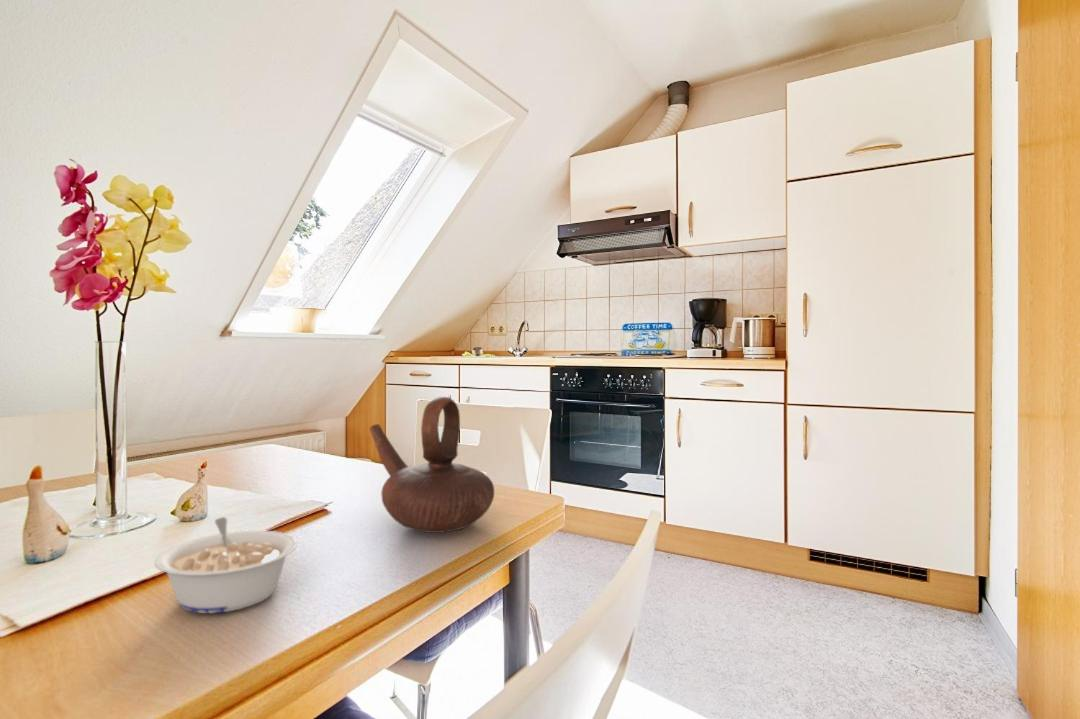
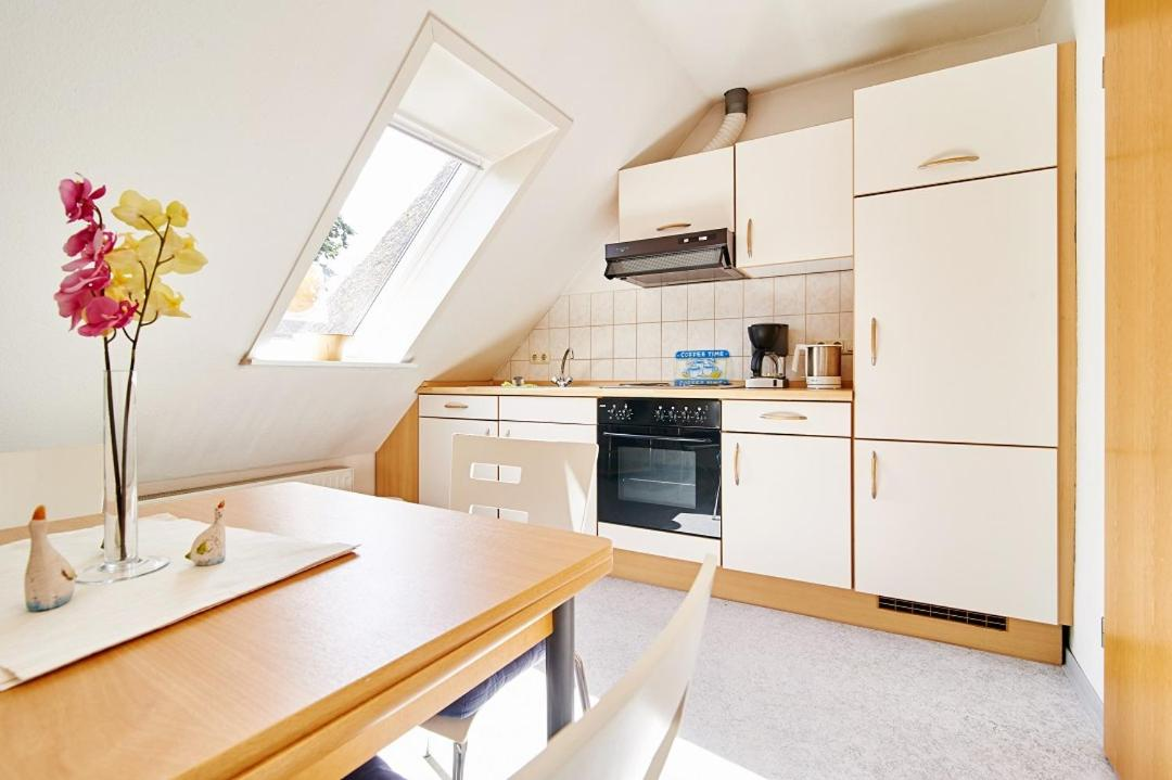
- teapot [369,396,495,534]
- legume [154,516,298,614]
